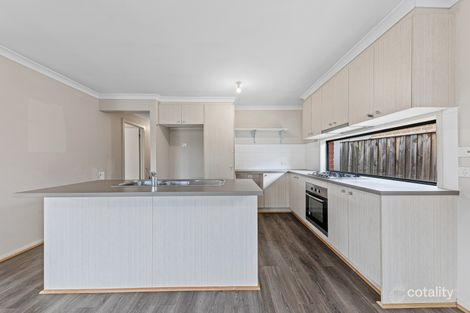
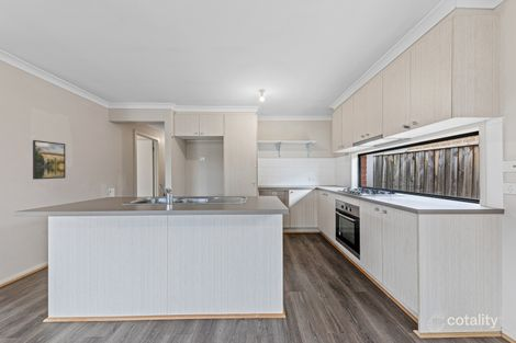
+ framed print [32,139,67,181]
